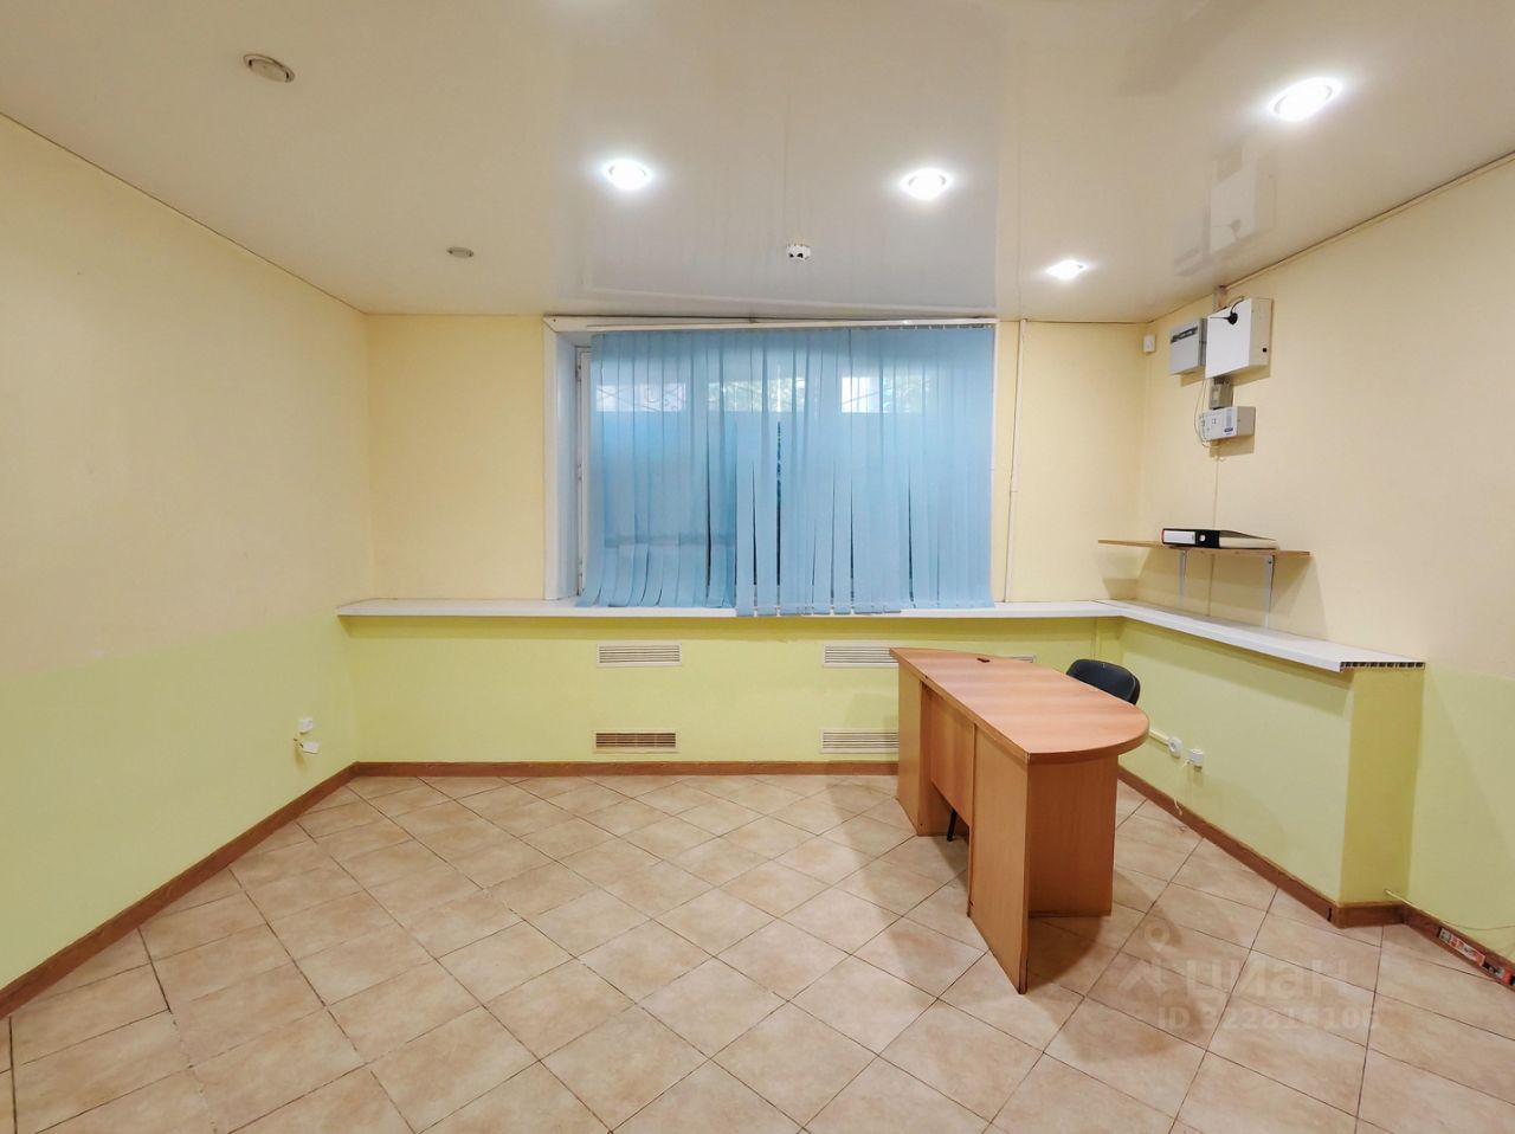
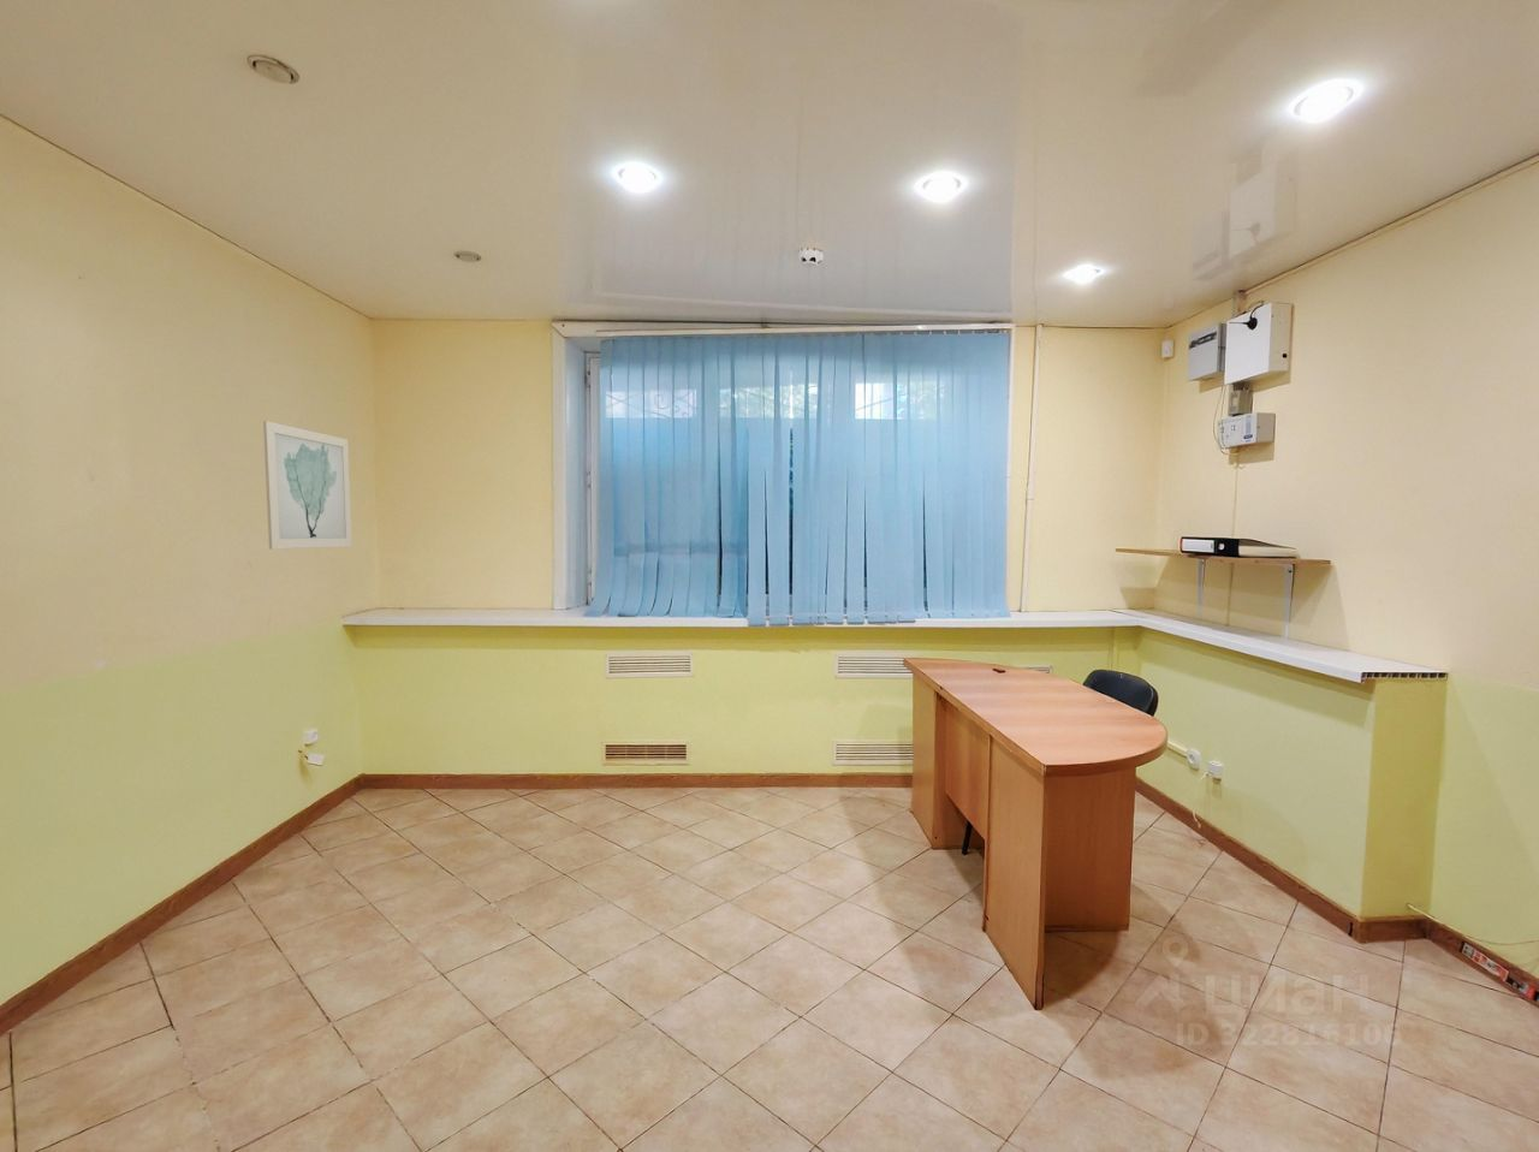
+ wall art [263,420,353,551]
